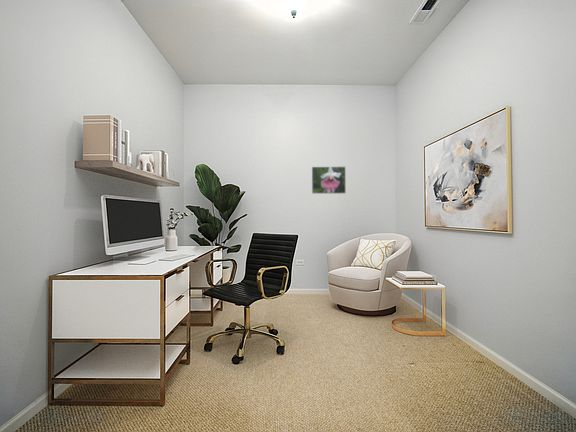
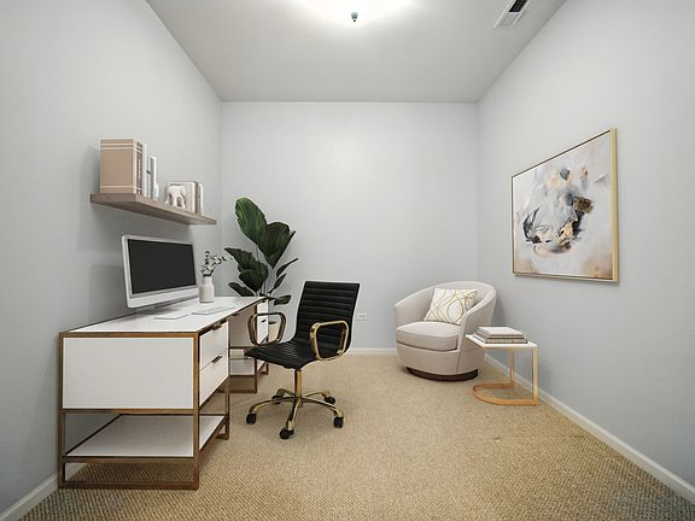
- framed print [311,165,347,195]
